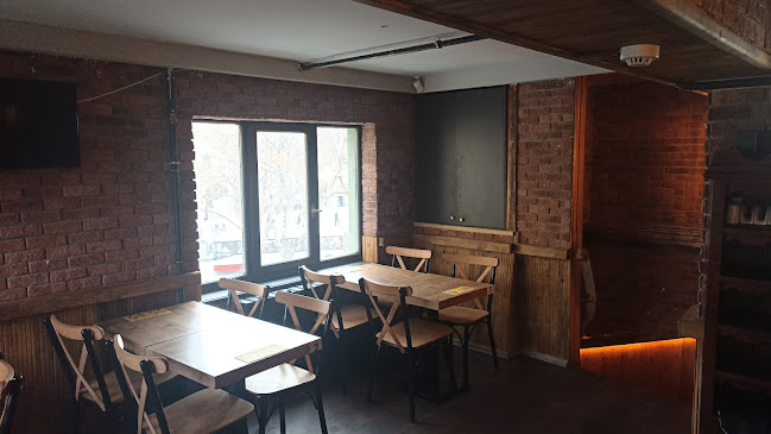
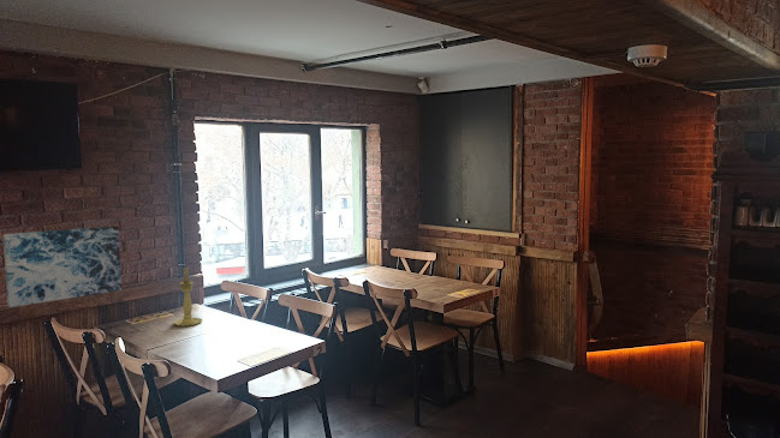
+ wall art [2,224,123,308]
+ candle holder [172,266,203,328]
